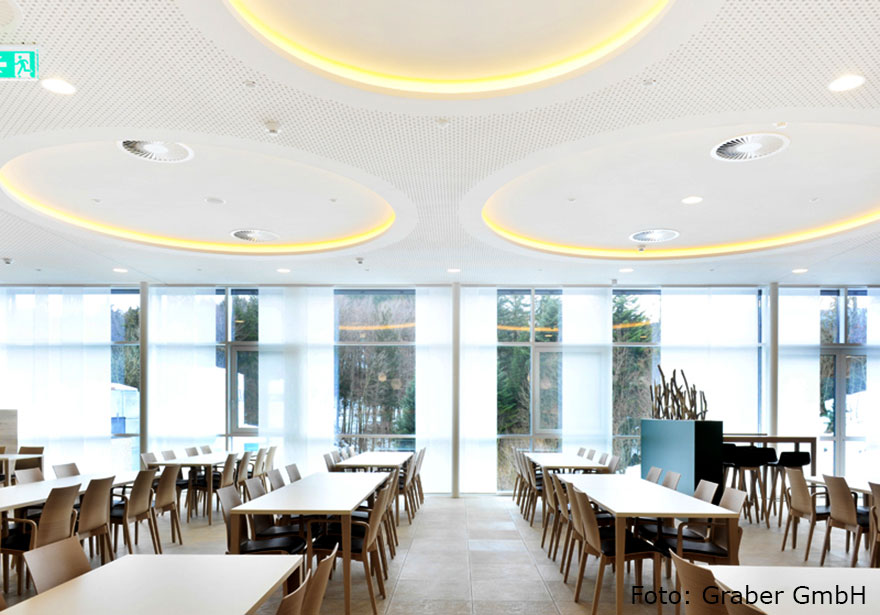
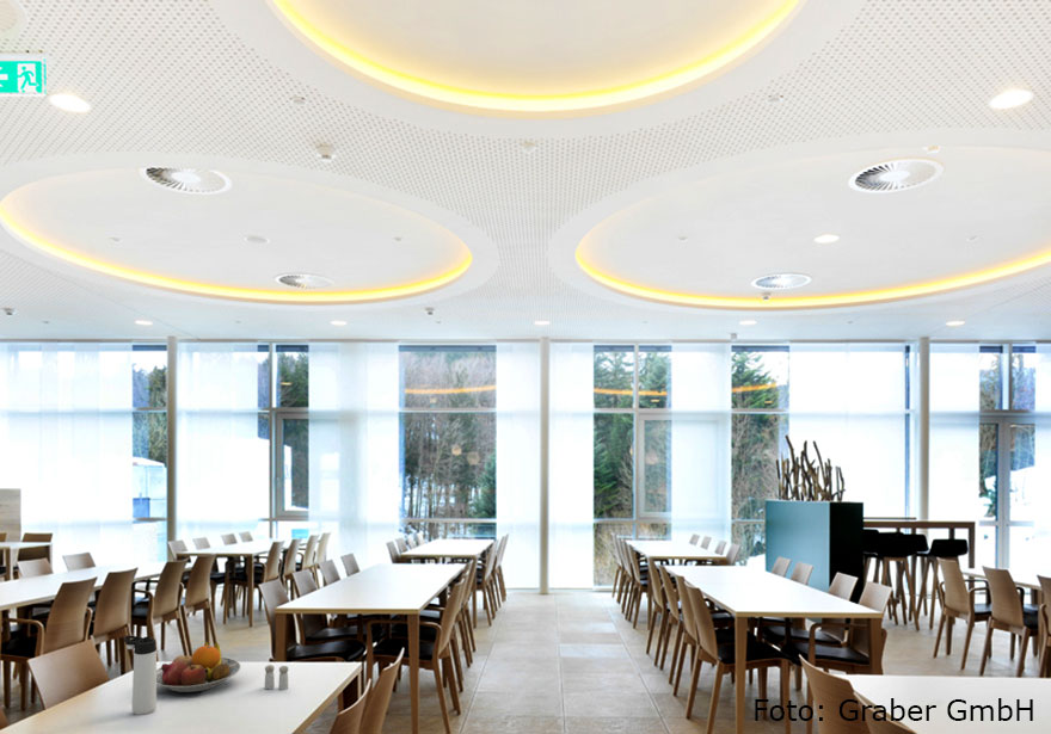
+ fruit bowl [156,640,241,693]
+ salt and pepper shaker [264,664,289,691]
+ thermos bottle [123,635,158,716]
